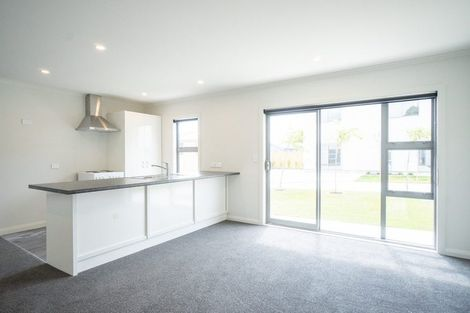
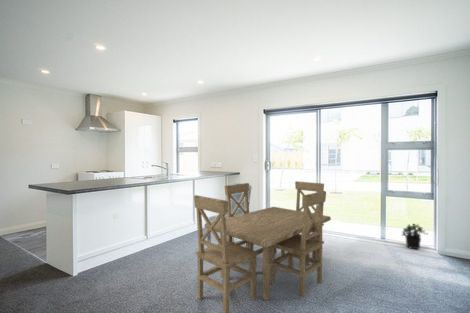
+ dining chair [206,182,253,248]
+ dining set [193,180,332,313]
+ potted plant [401,223,429,250]
